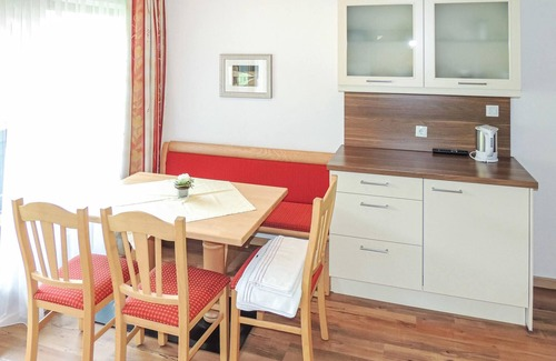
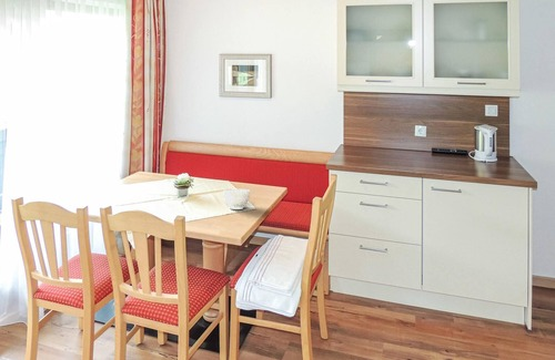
+ bowl [223,188,251,210]
